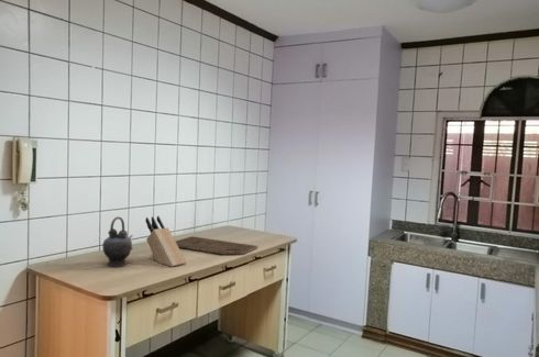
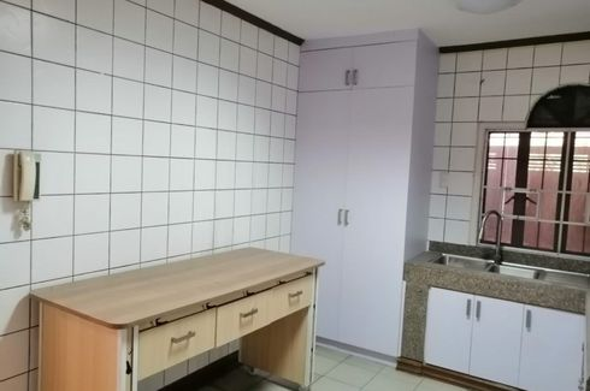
- teapot [101,215,134,267]
- knife block [144,215,187,268]
- cutting board [175,235,258,256]
